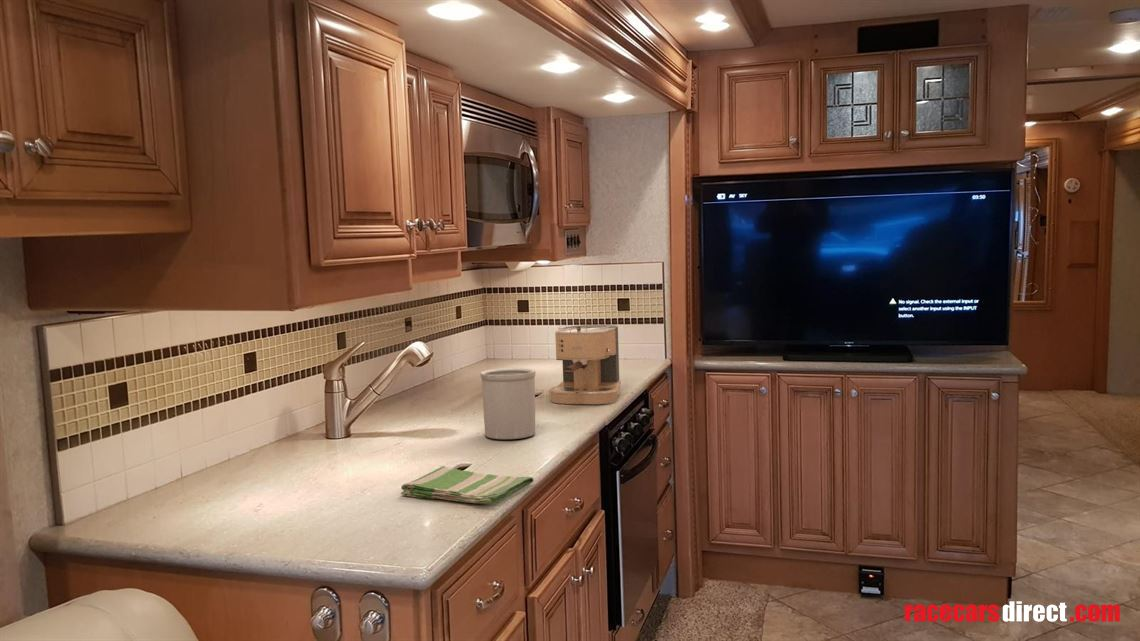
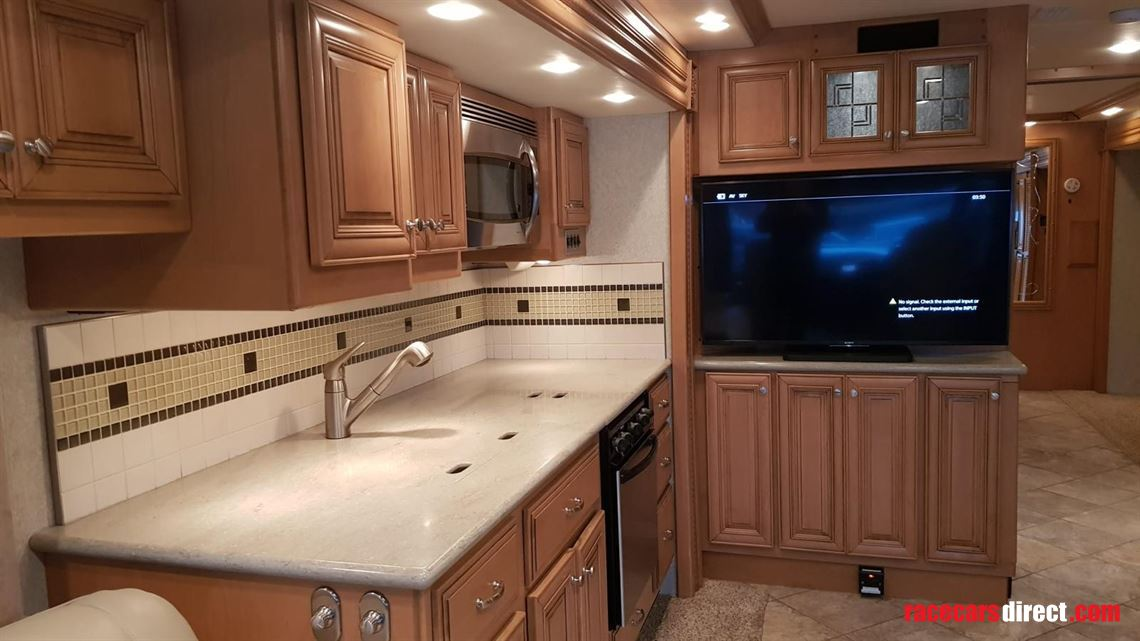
- coffee maker [548,324,622,405]
- dish towel [400,465,534,506]
- utensil holder [480,367,536,440]
